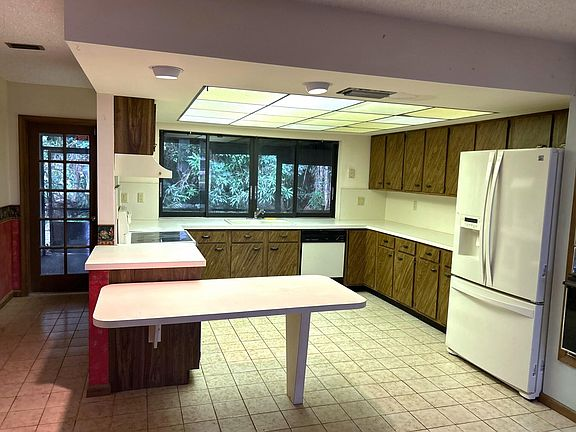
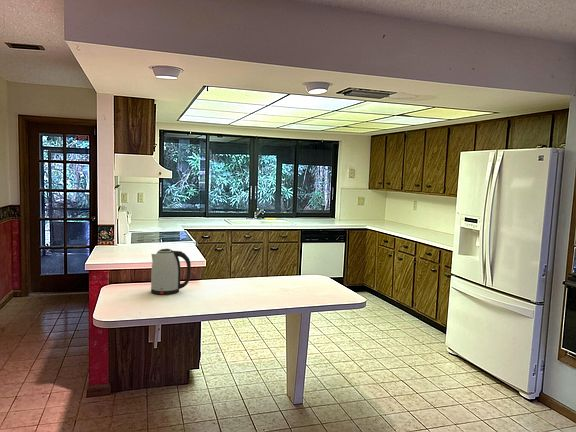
+ kettle [150,248,192,296]
